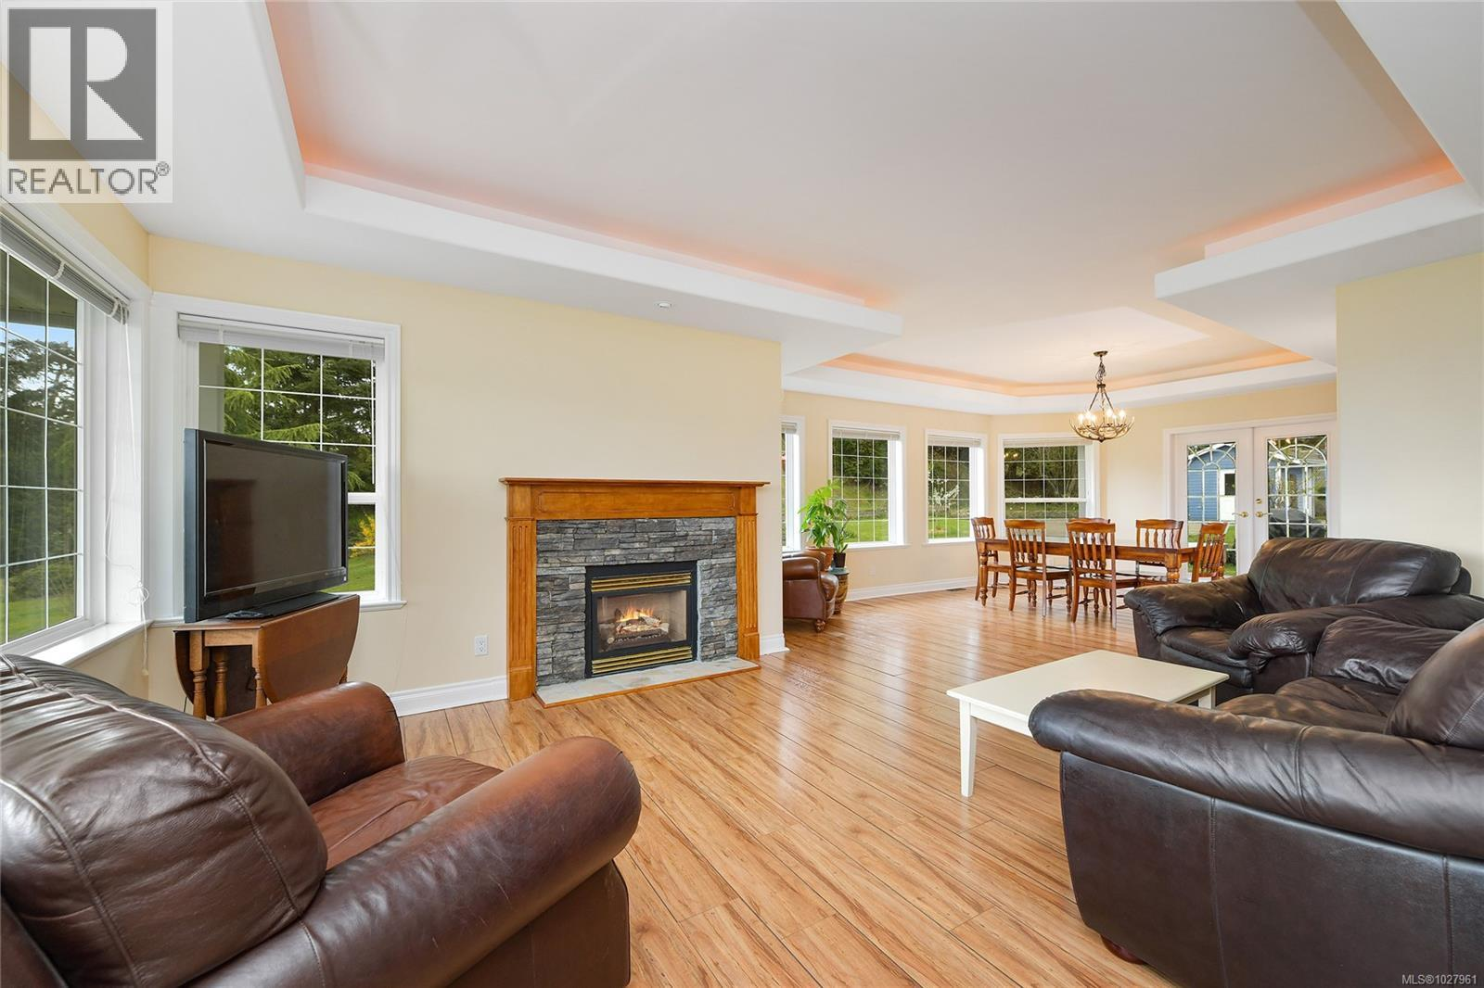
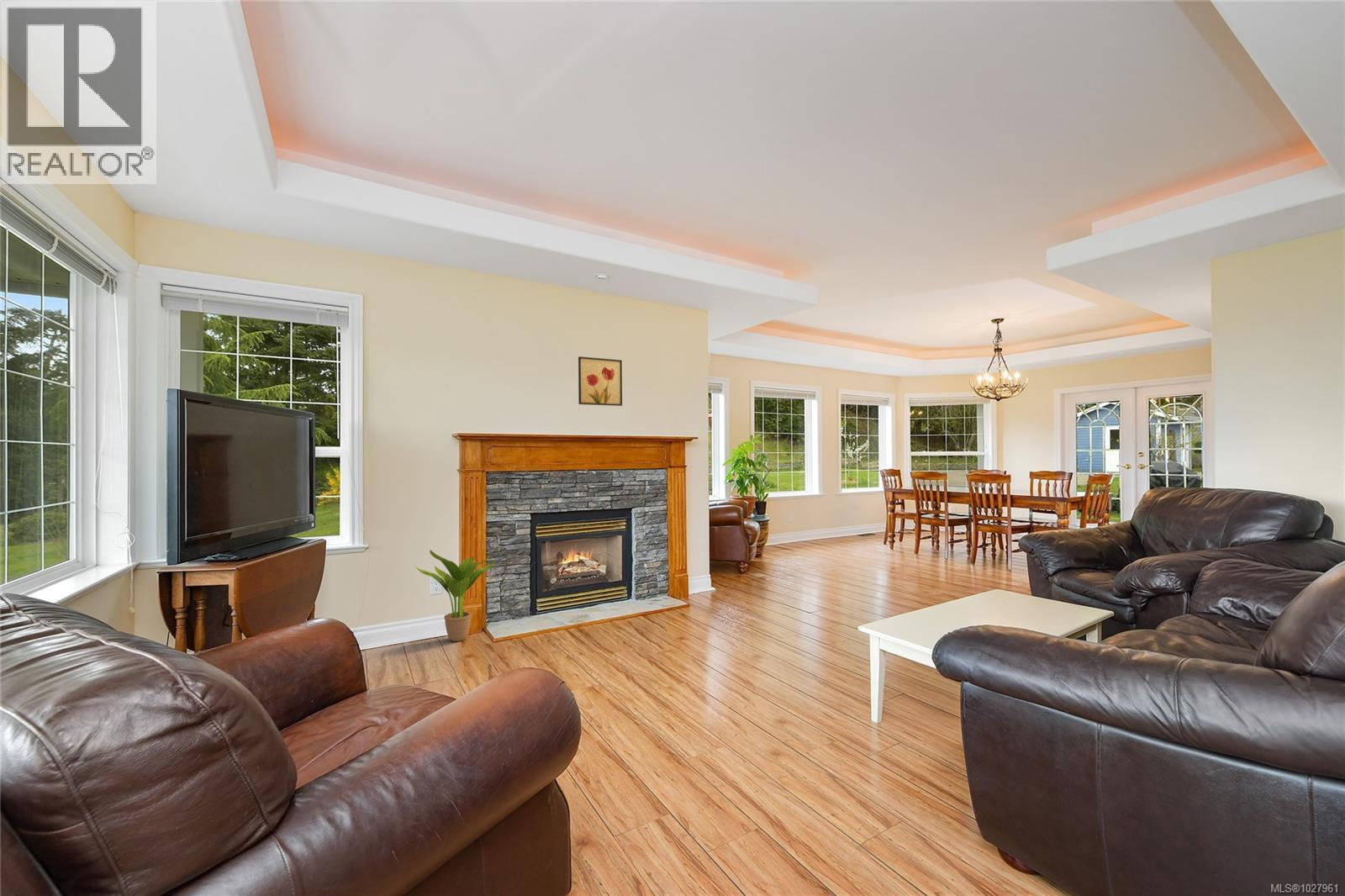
+ wall art [578,356,623,407]
+ potted plant [415,550,496,642]
